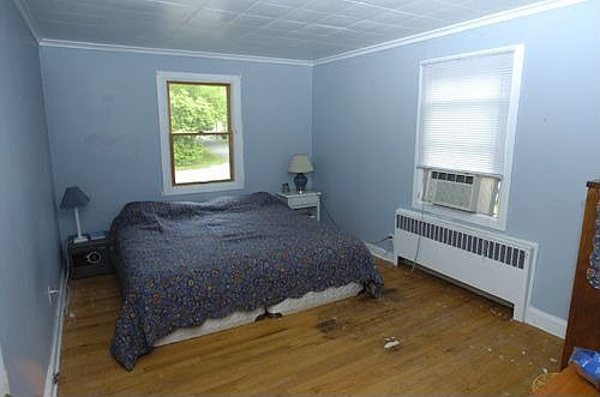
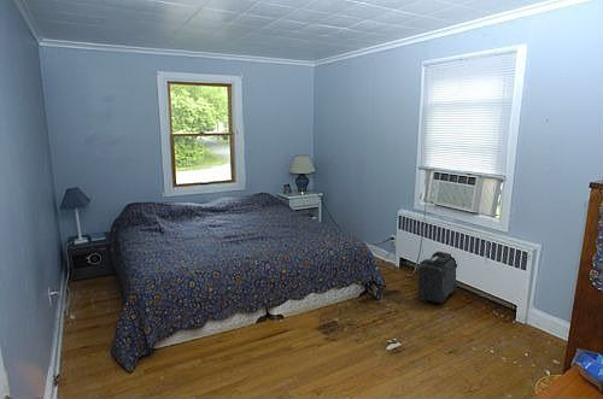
+ backpack [416,251,458,305]
